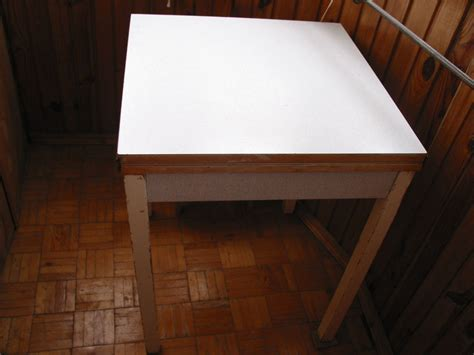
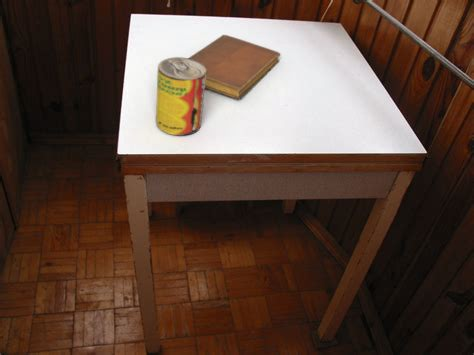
+ notebook [188,34,282,100]
+ beverage can [155,56,207,137]
